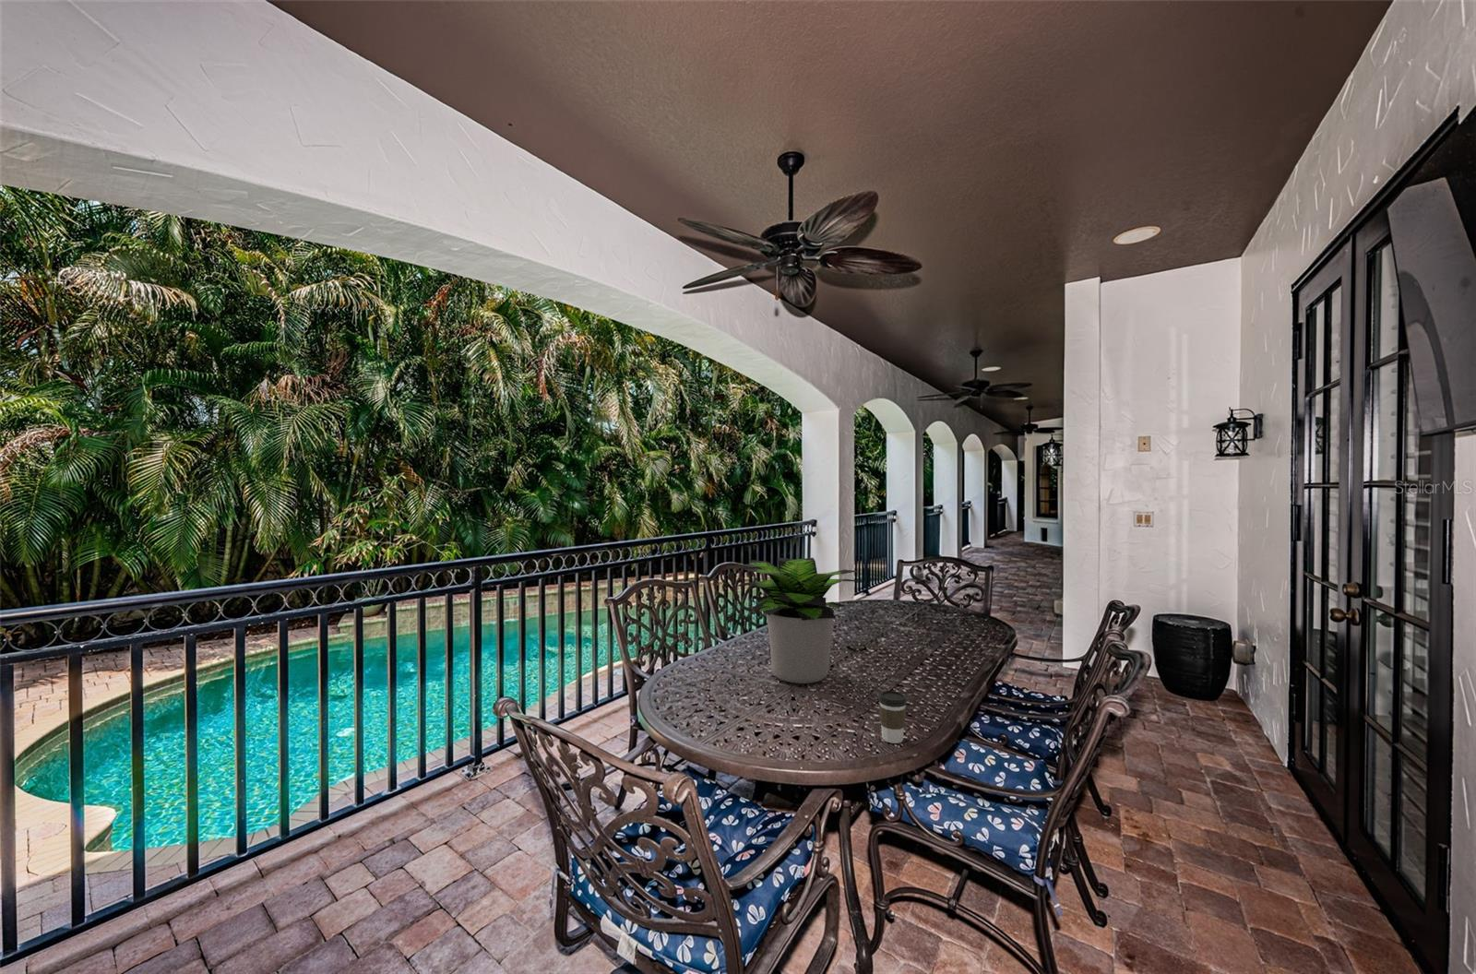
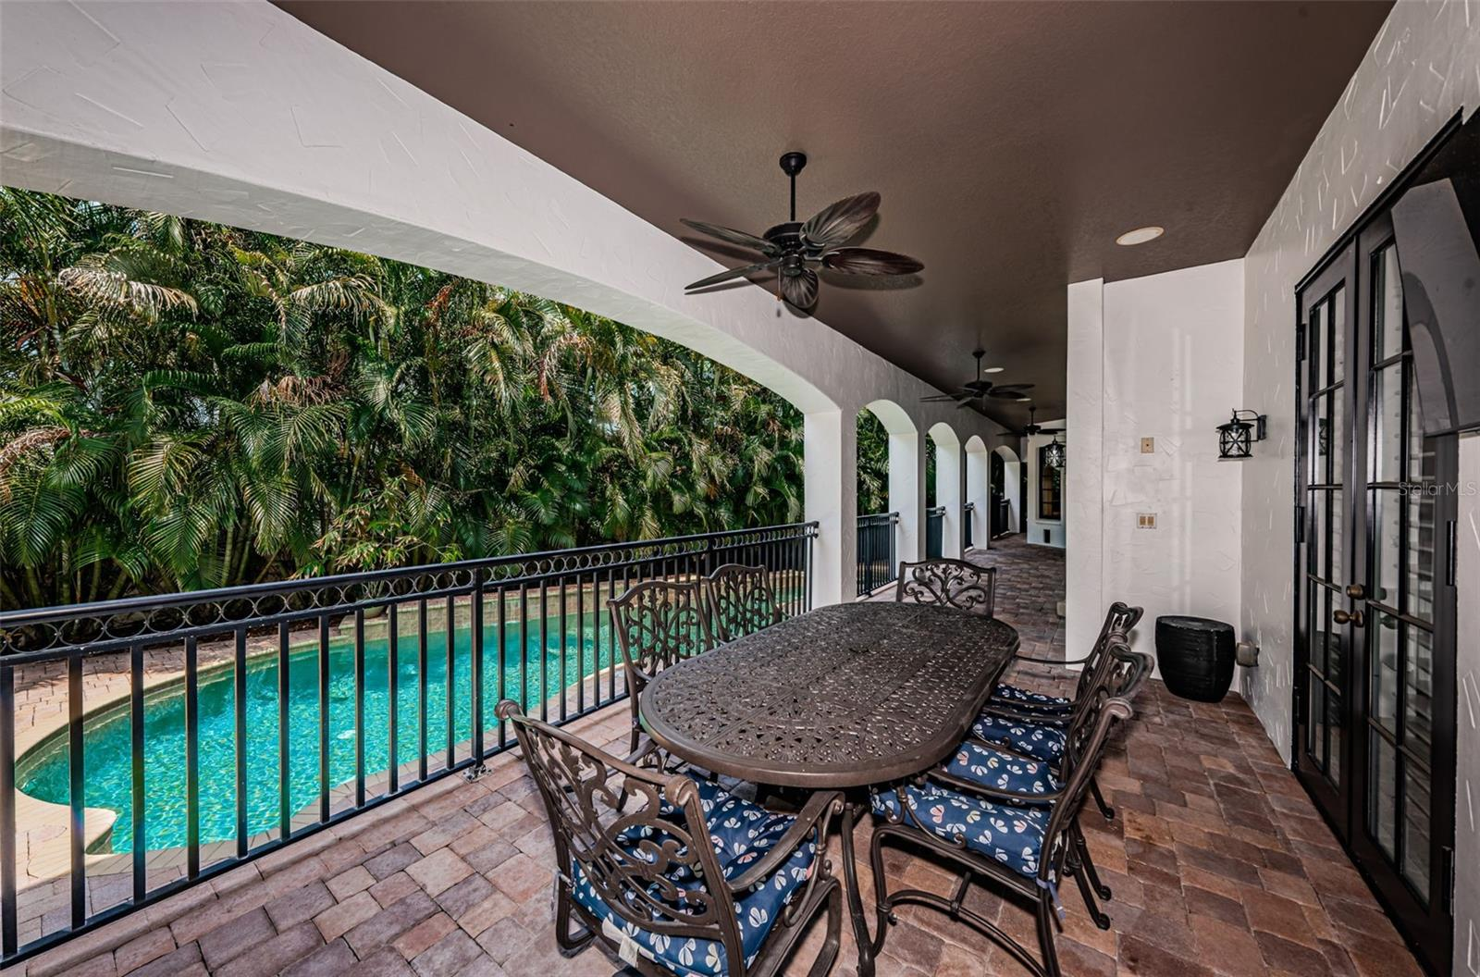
- coffee cup [877,690,908,745]
- potted plant [733,557,859,685]
